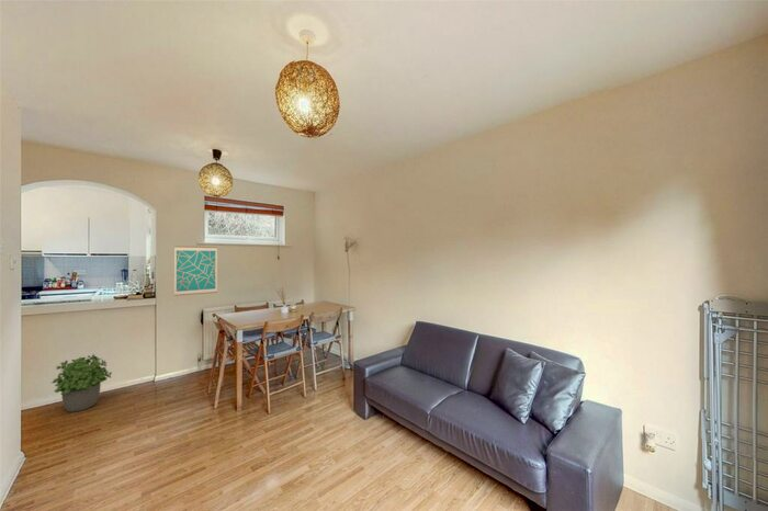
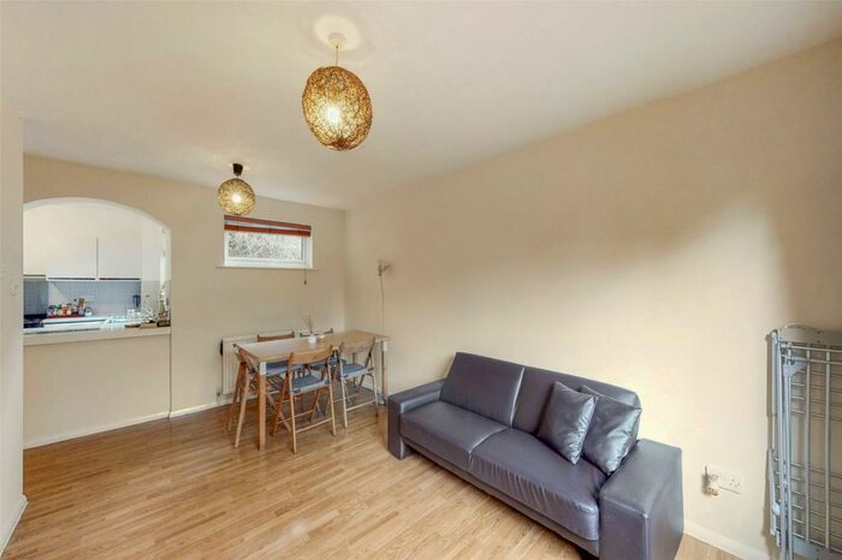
- wall art [173,245,218,297]
- potted plant [50,353,113,413]
